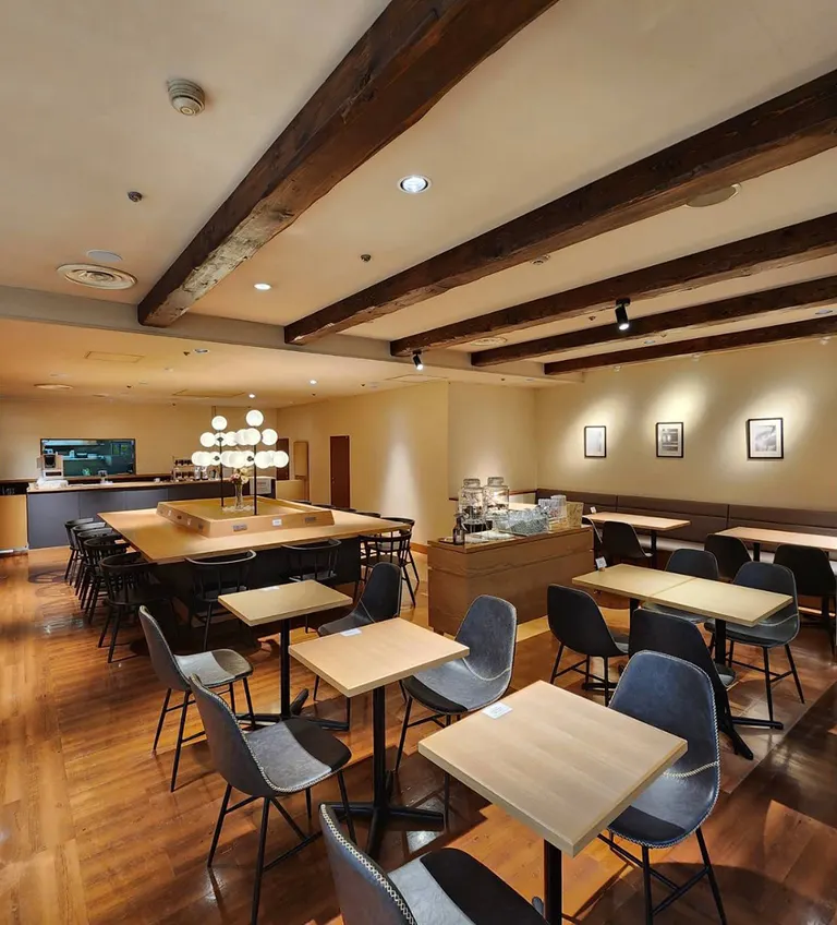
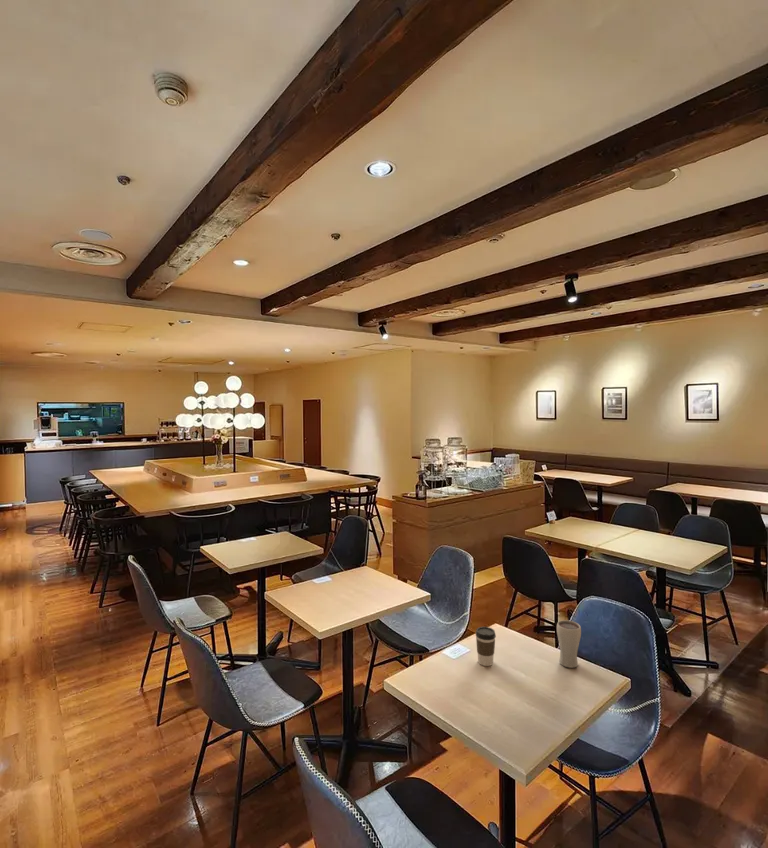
+ coffee cup [475,626,497,667]
+ drinking glass [556,619,582,669]
